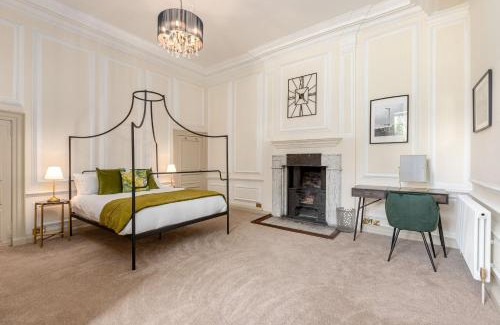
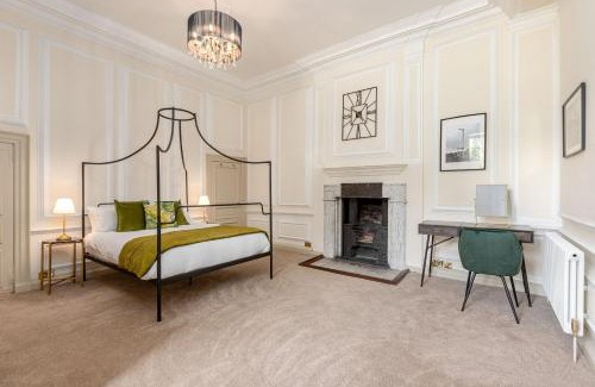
- waste bin [335,206,356,233]
